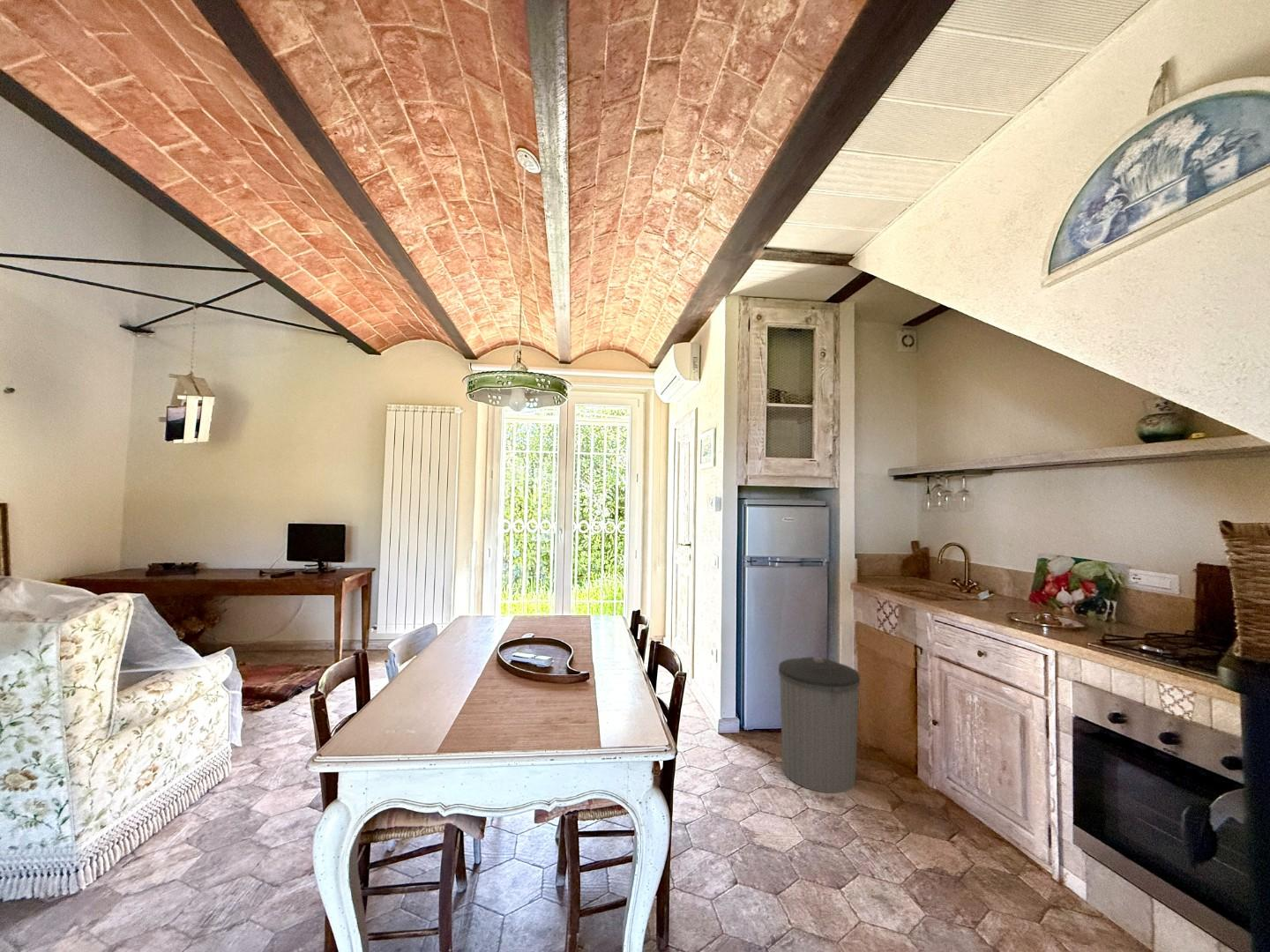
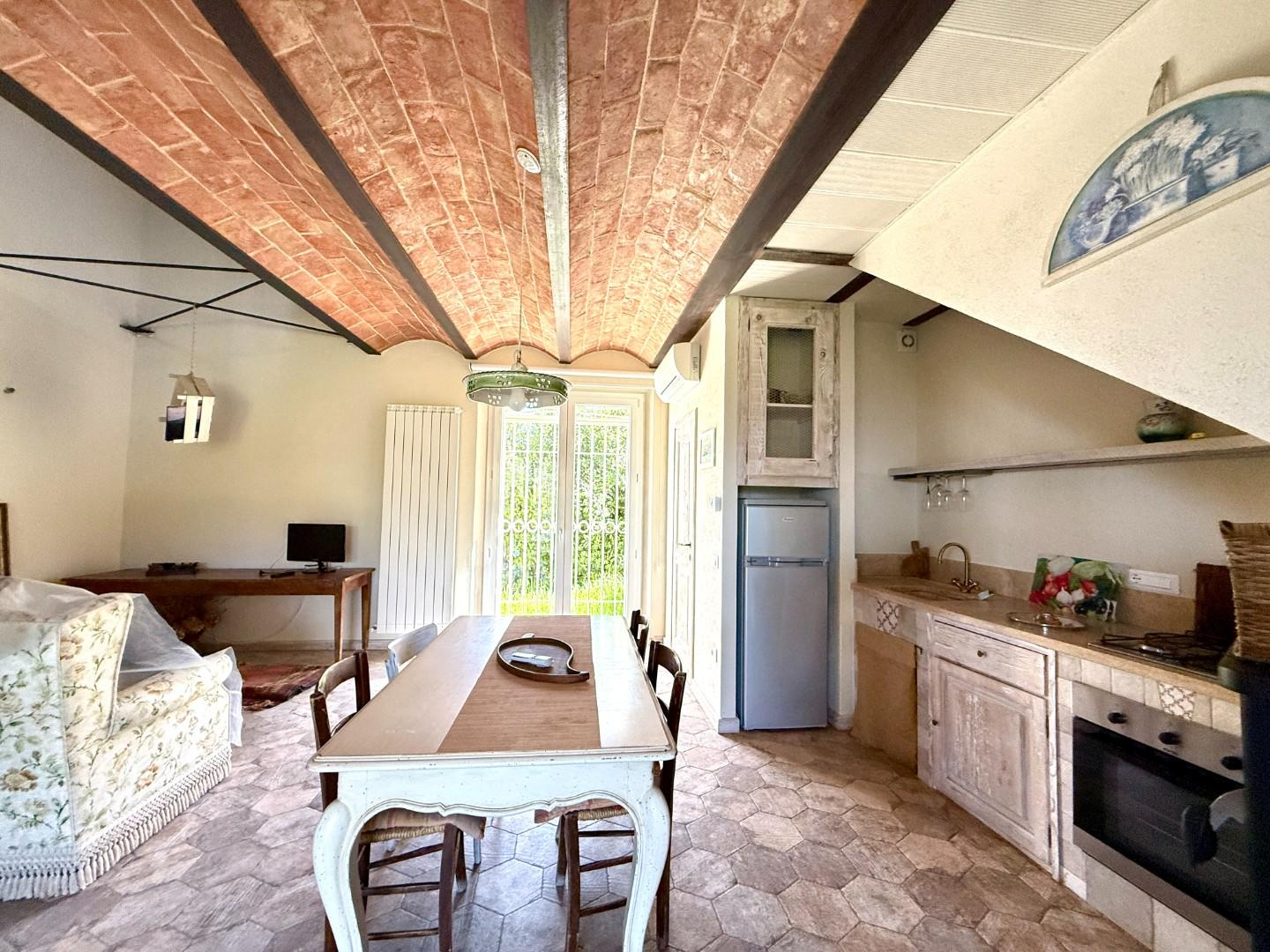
- trash can [778,656,861,794]
